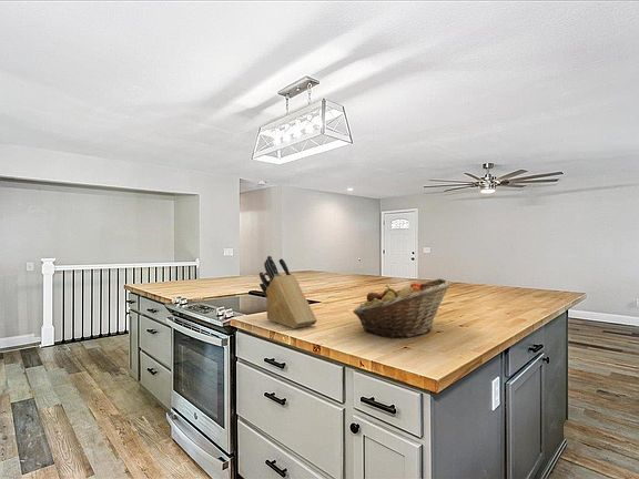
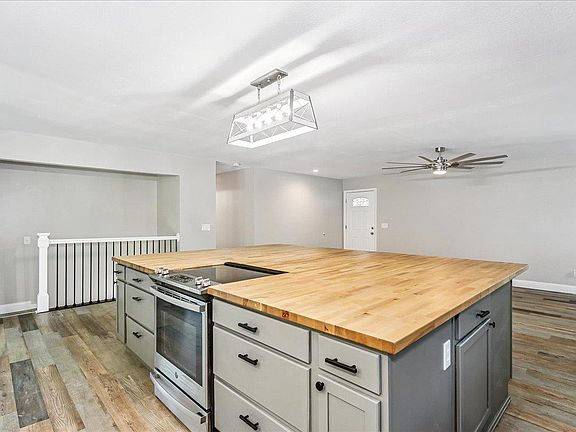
- knife block [258,255,318,329]
- fruit basket [352,277,452,339]
